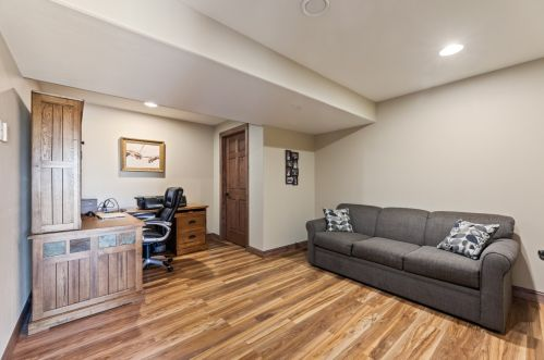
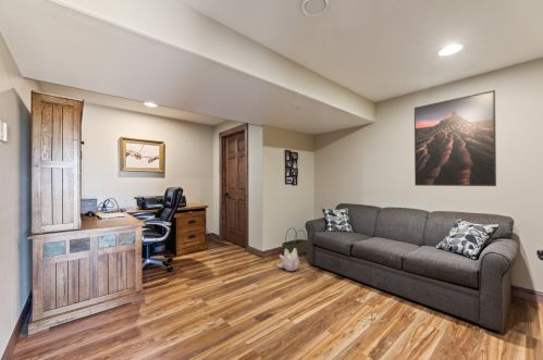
+ basket [281,227,308,256]
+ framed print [414,89,497,187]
+ plush toy [275,248,300,272]
